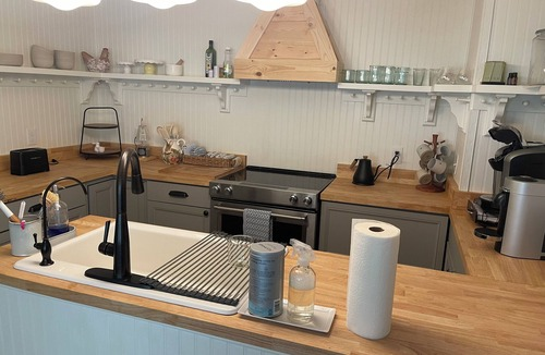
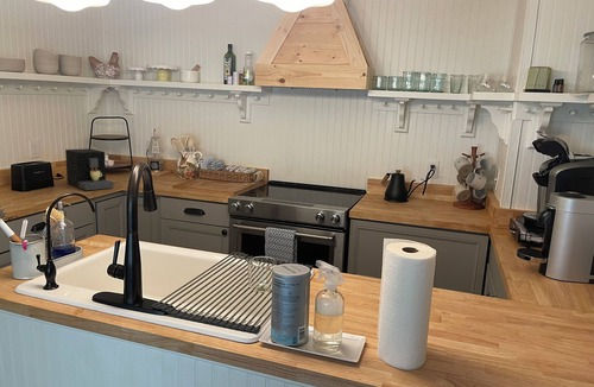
+ coffee maker [64,147,114,191]
